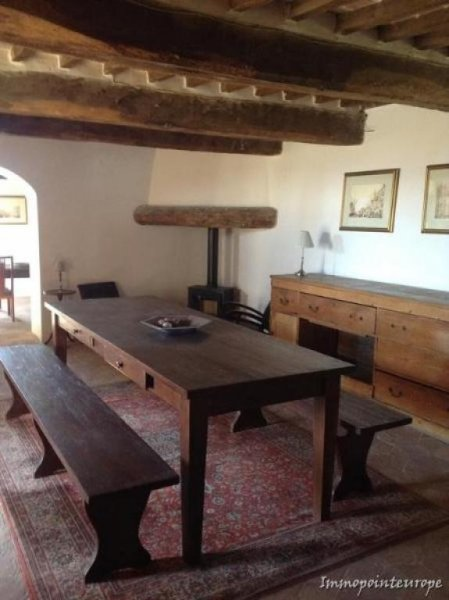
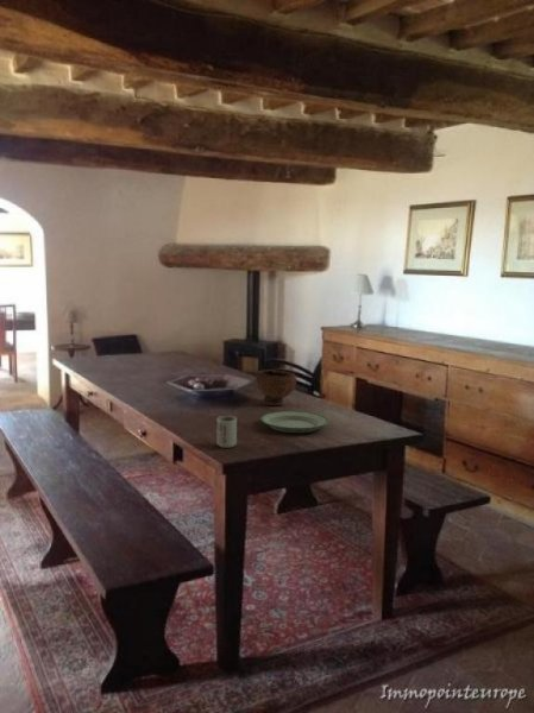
+ plate [259,410,329,434]
+ cup [215,415,238,449]
+ bowl [255,368,297,406]
